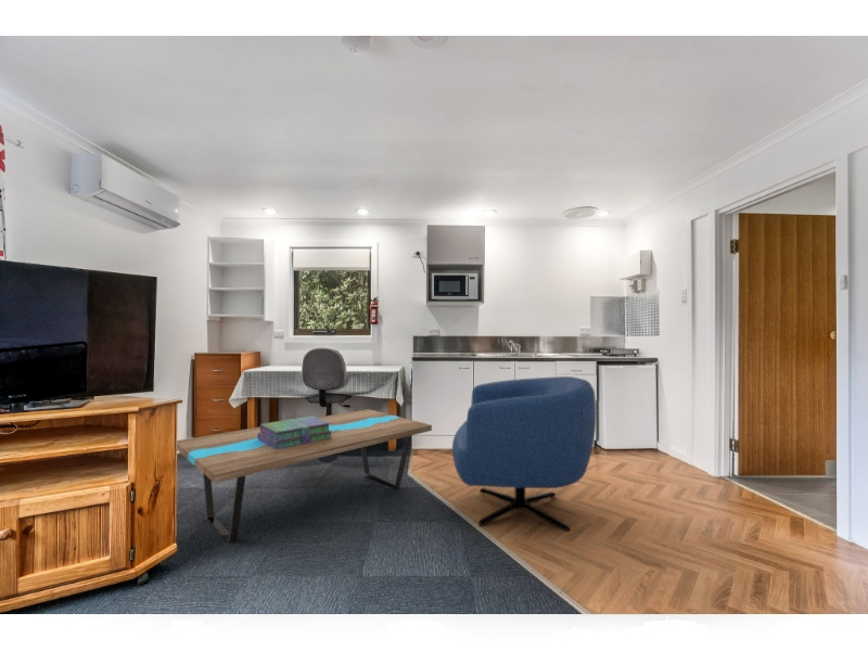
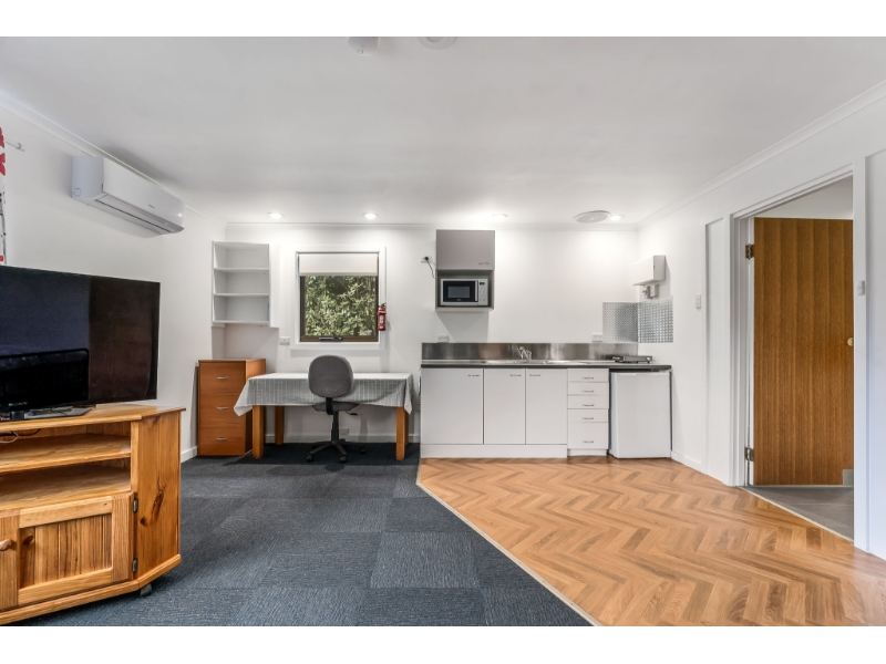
- coffee table [176,408,433,544]
- armchair [451,375,597,533]
- stack of books [257,416,332,449]
